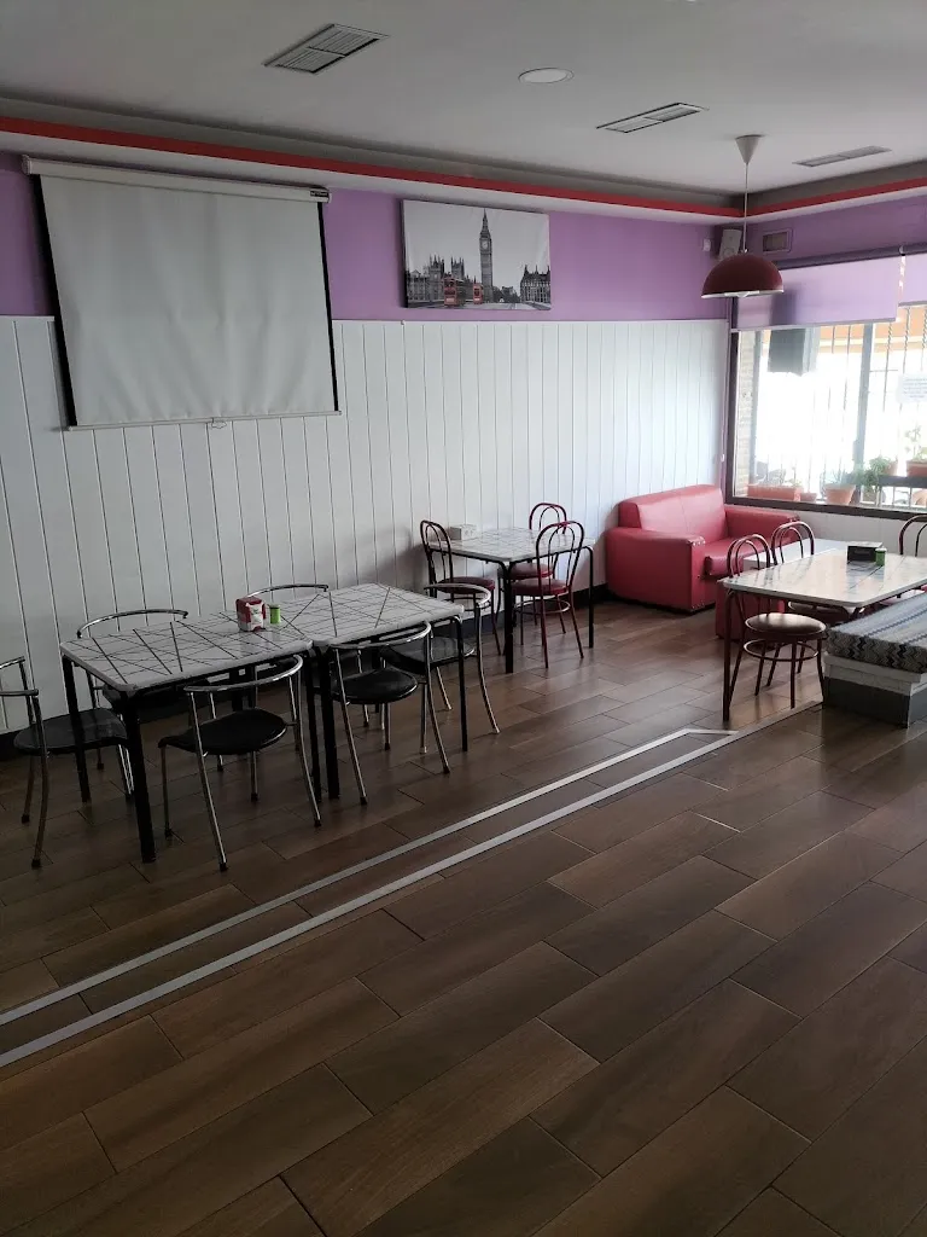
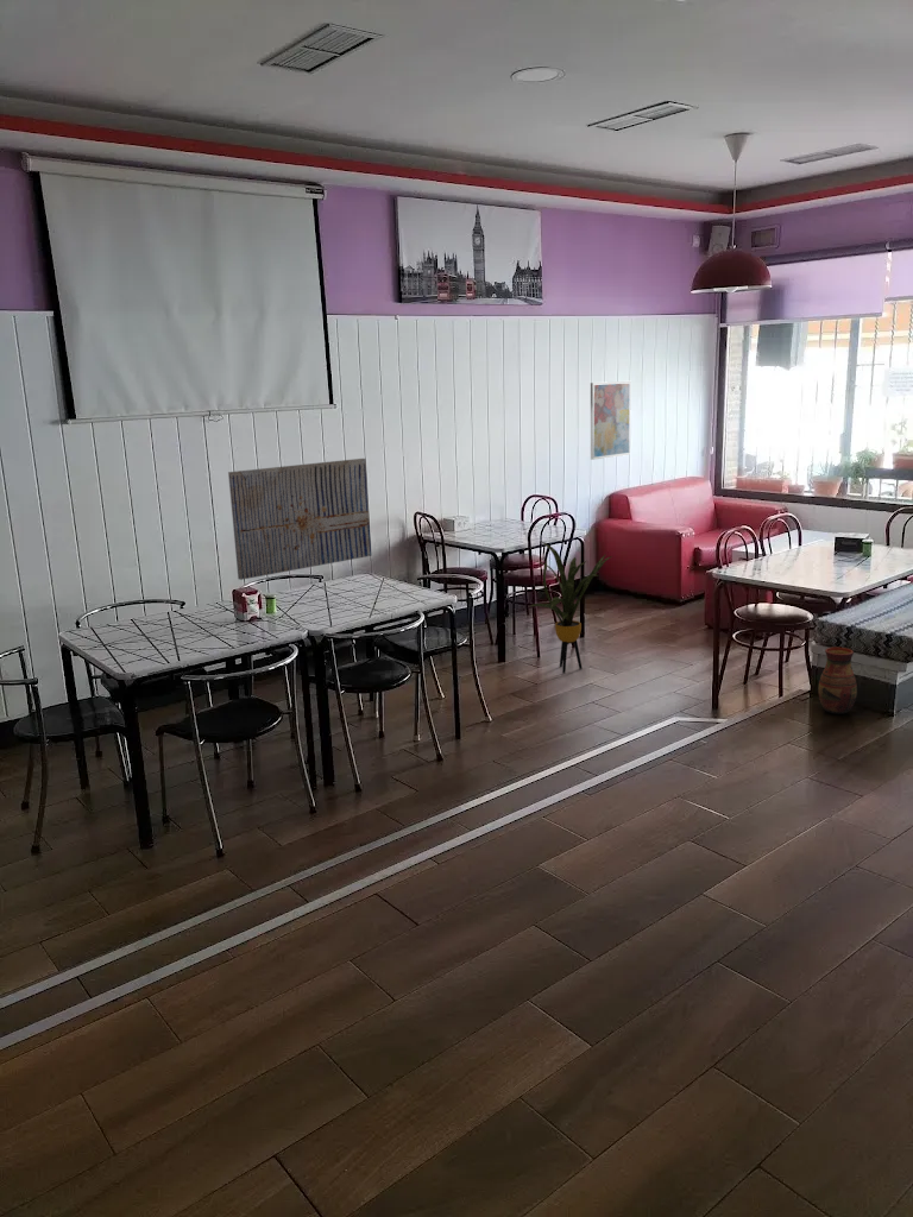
+ wall art [590,380,632,460]
+ house plant [529,540,613,674]
+ vase [817,647,858,715]
+ wall art [227,458,373,581]
